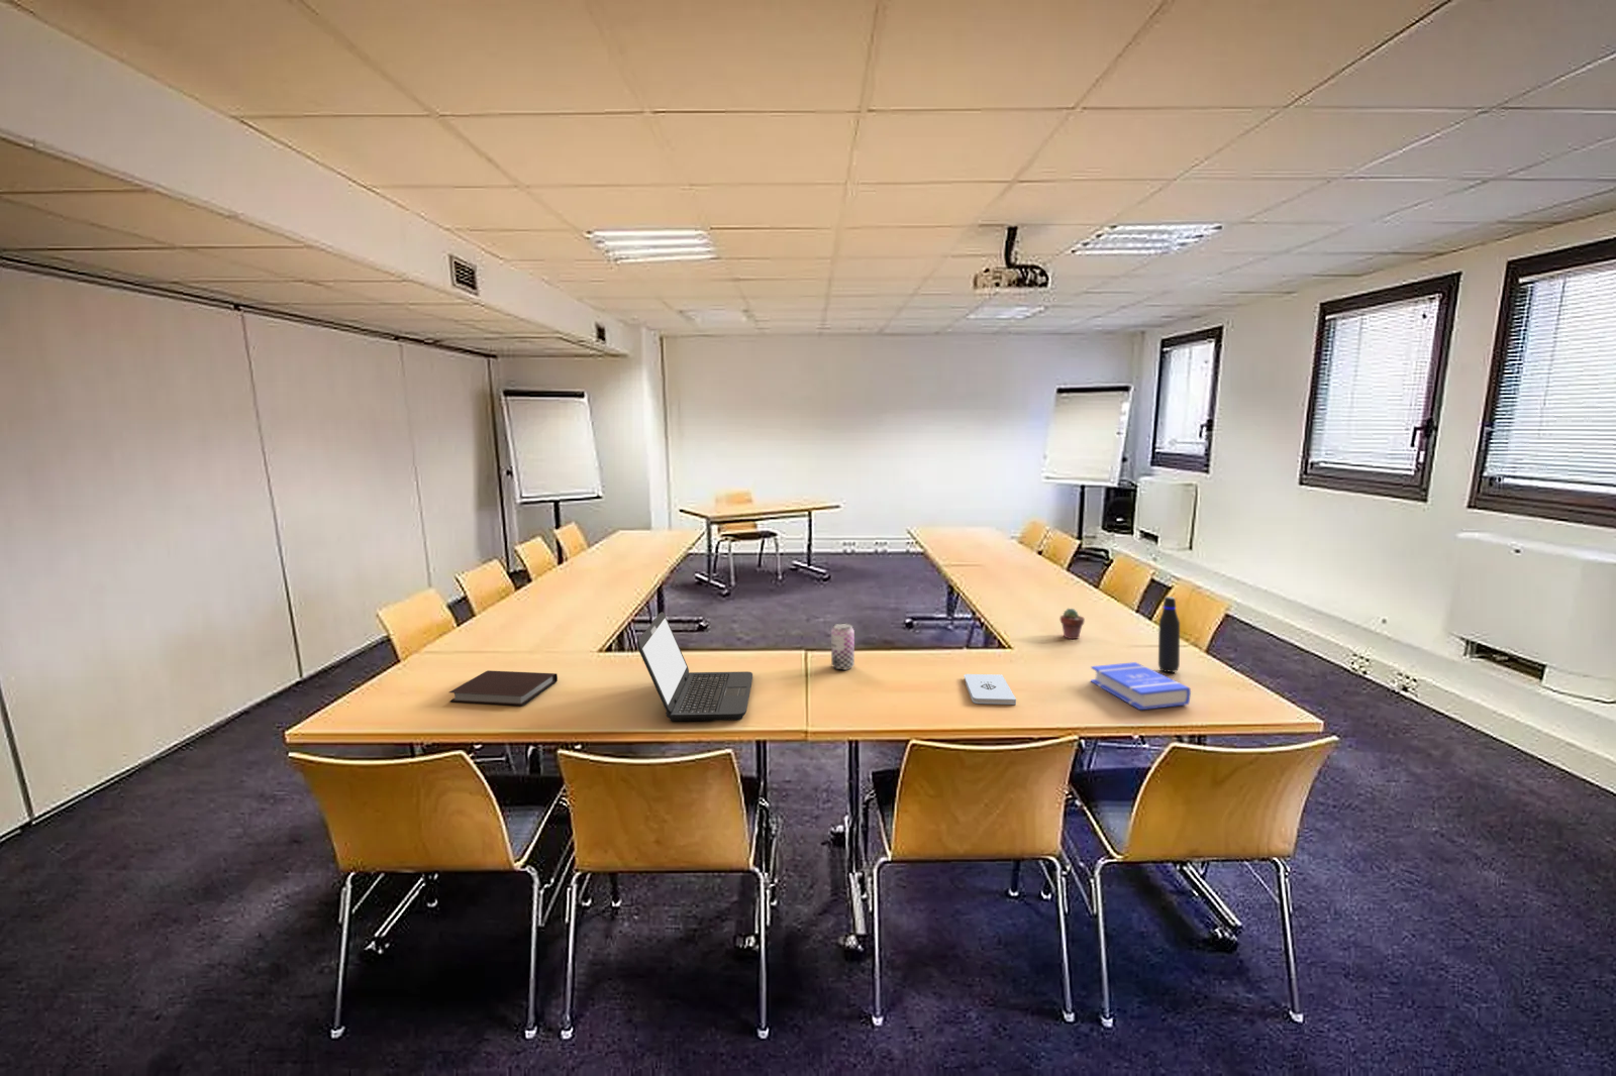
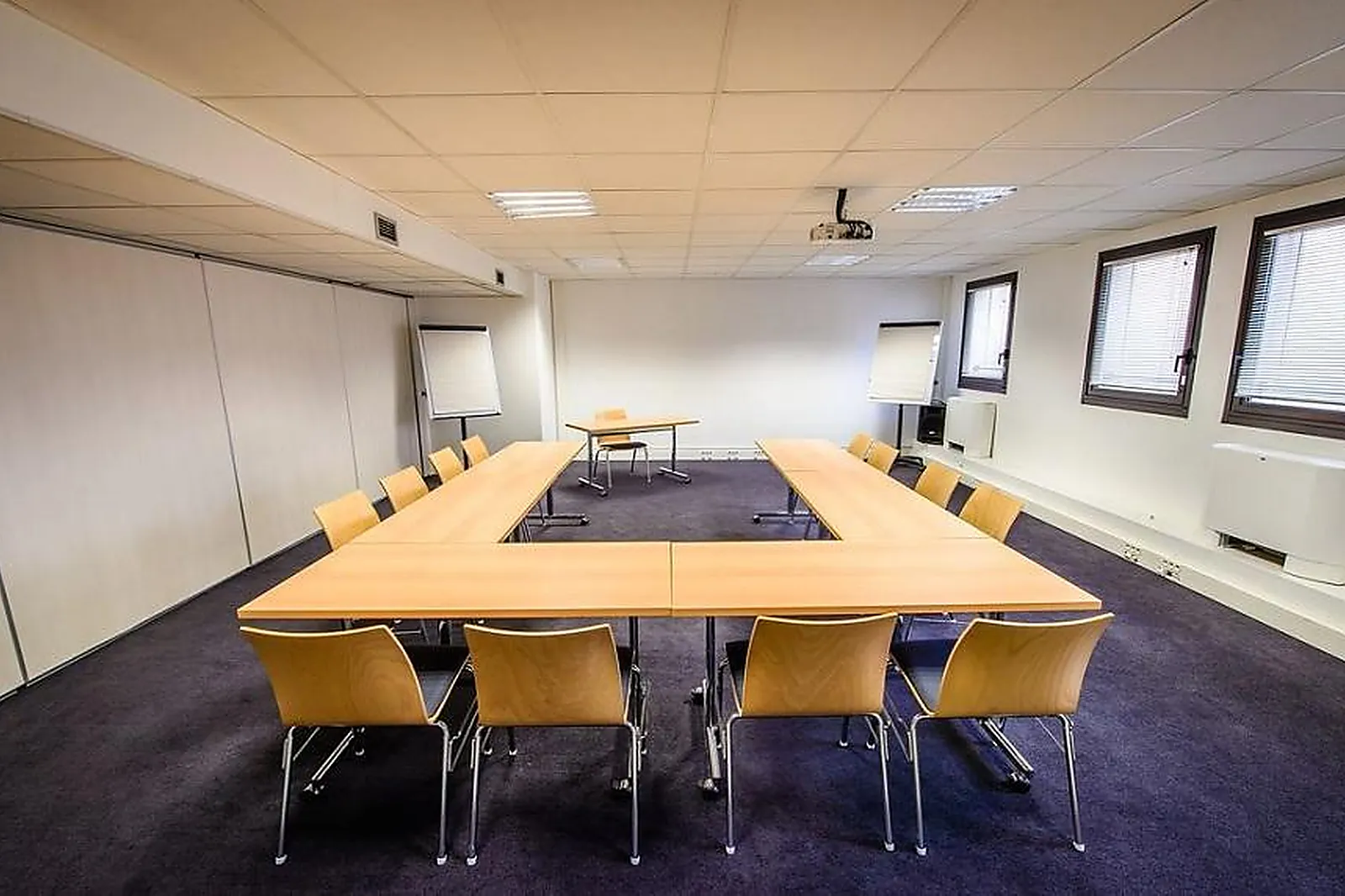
- book [1090,662,1192,711]
- notepad [964,674,1018,706]
- laptop [637,611,753,722]
- beer can [830,623,855,671]
- notebook [448,669,559,706]
- potted succulent [1060,608,1086,640]
- water bottle [1157,596,1181,674]
